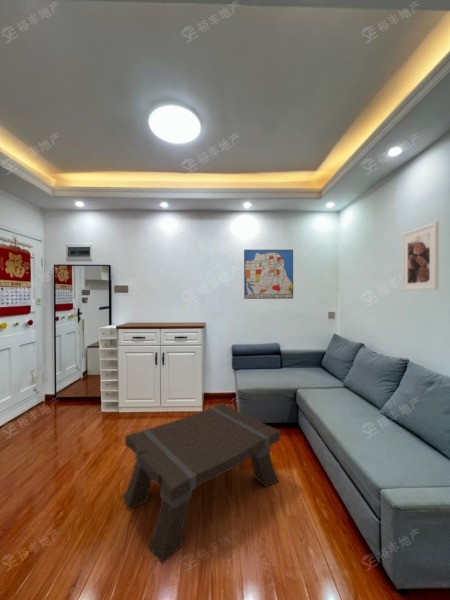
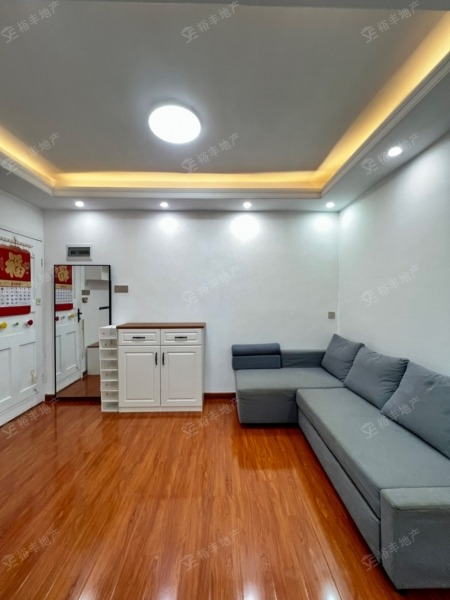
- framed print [401,221,440,292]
- coffee table [123,402,281,565]
- wall art [243,249,294,300]
